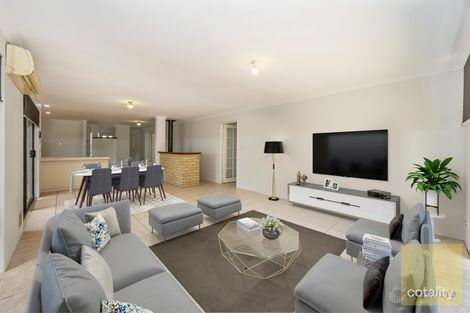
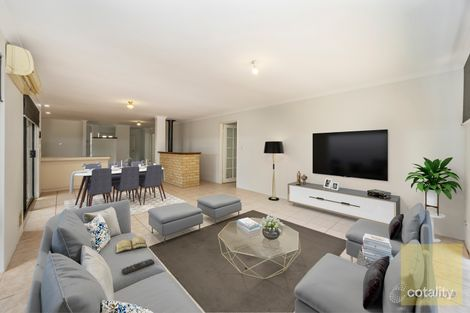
+ diary [115,236,148,254]
+ remote control [121,258,155,276]
